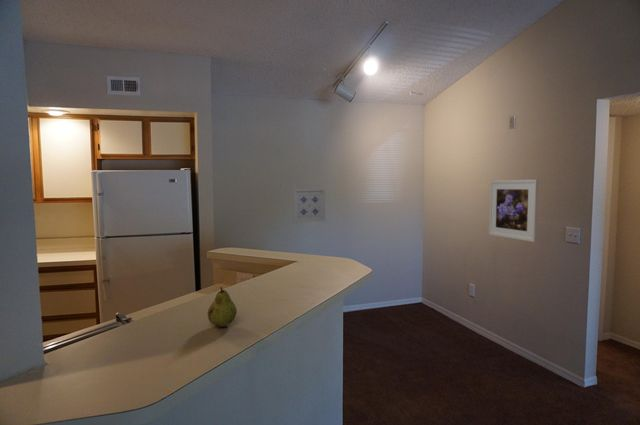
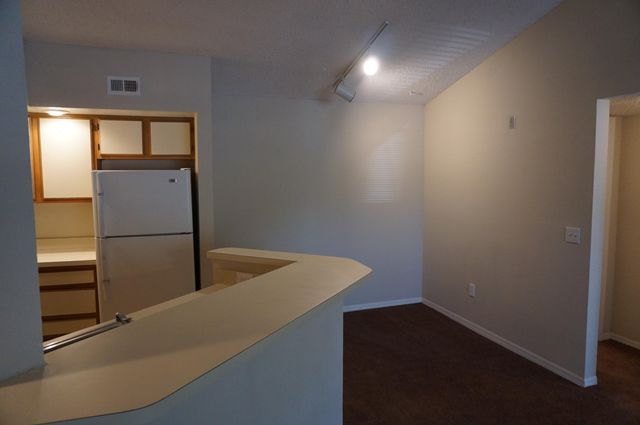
- wall art [292,188,326,223]
- fruit [207,286,238,328]
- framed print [488,179,539,243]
